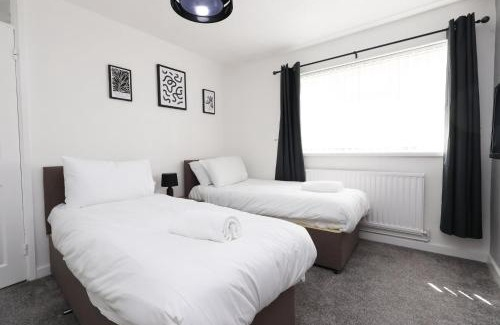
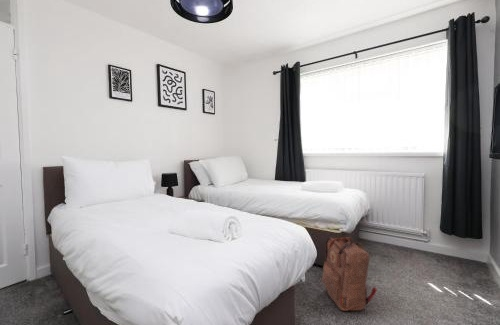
+ backpack [321,236,378,312]
